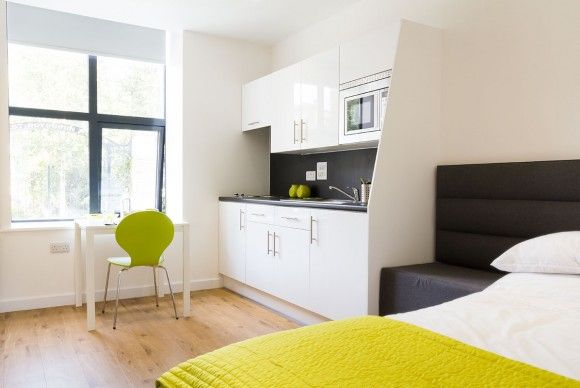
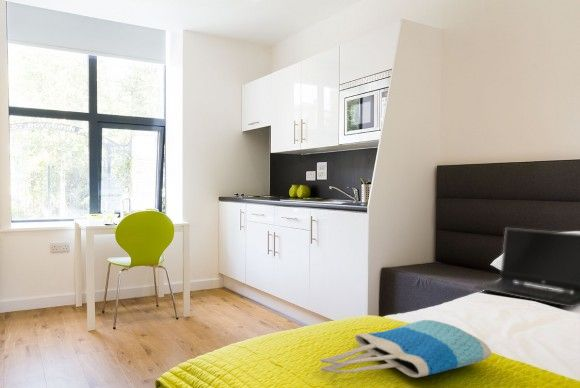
+ laptop computer [472,227,580,308]
+ tote bag [319,319,492,378]
